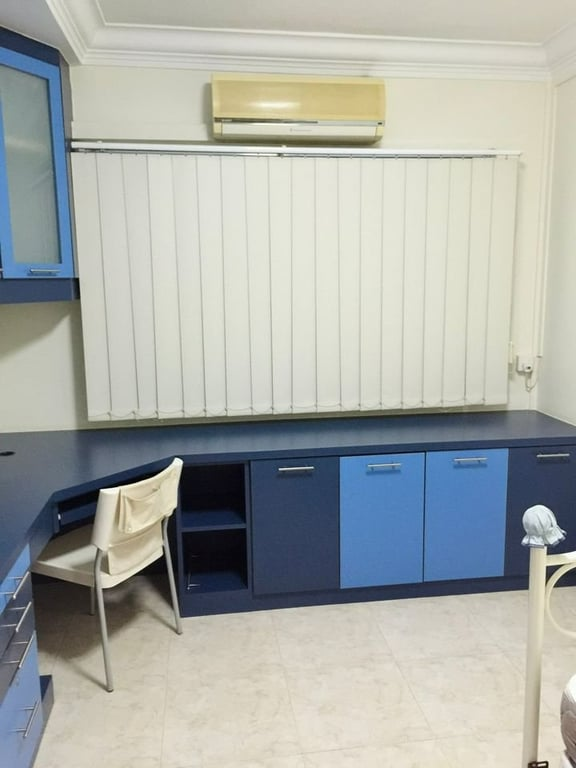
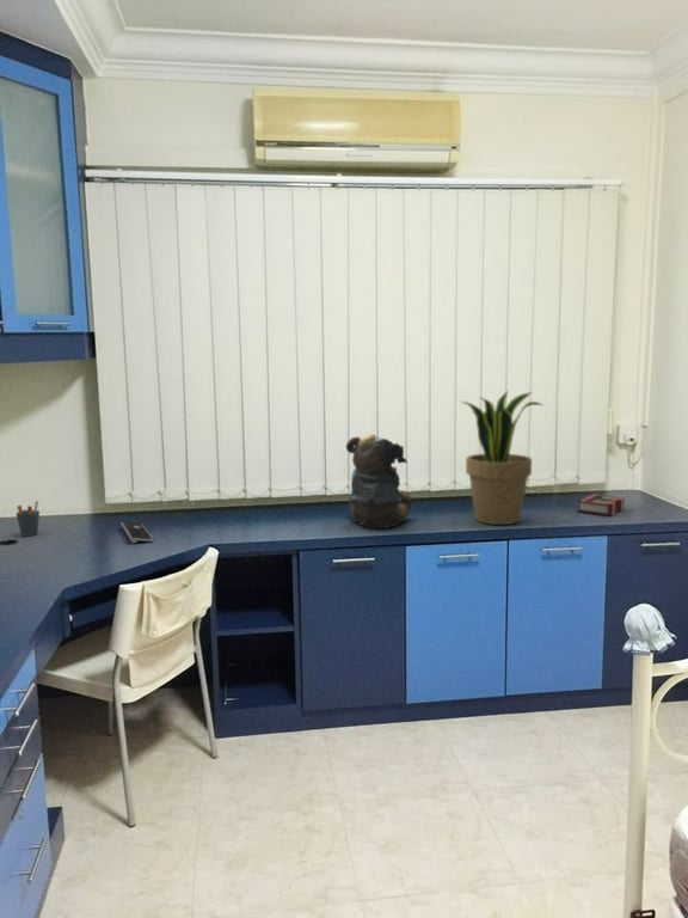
+ keyboard [119,521,154,544]
+ book [577,492,626,516]
+ teddy bear [345,433,413,530]
+ pen holder [14,500,41,538]
+ potted plant [460,390,545,526]
